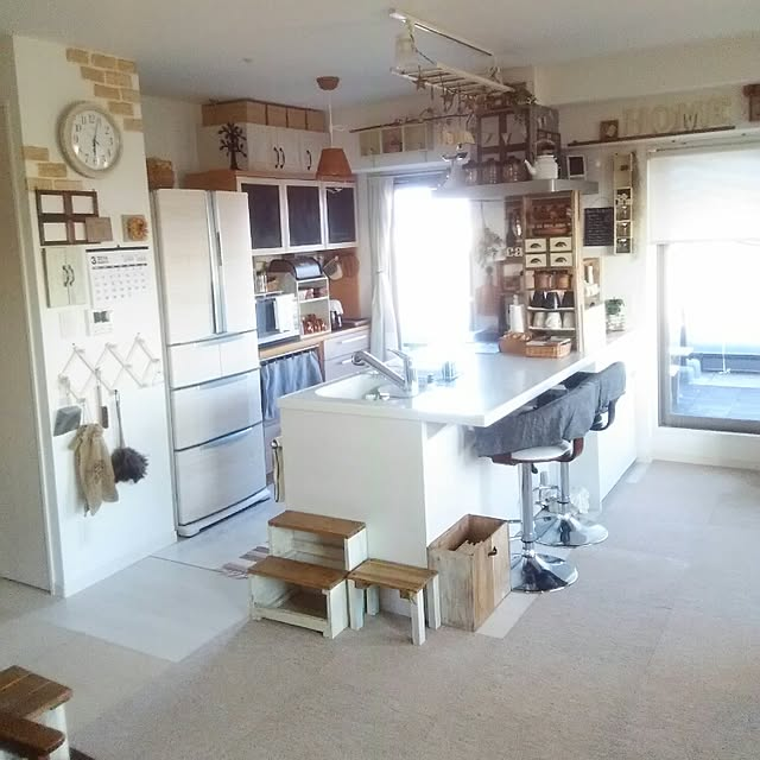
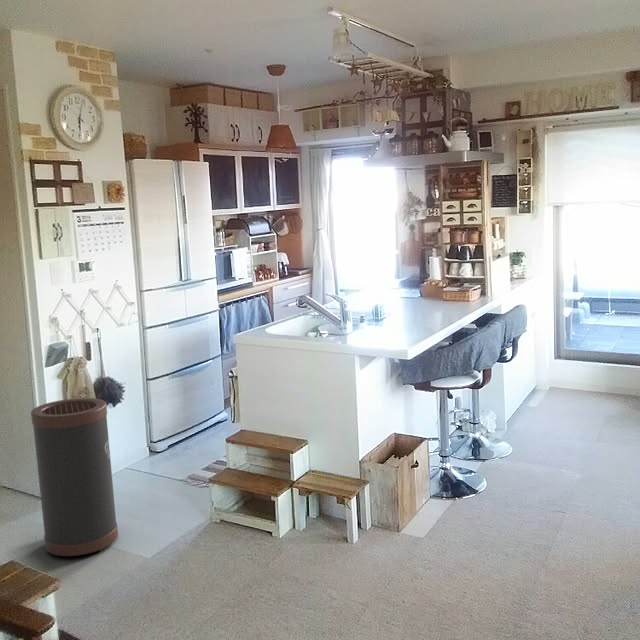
+ trash can [30,397,119,557]
